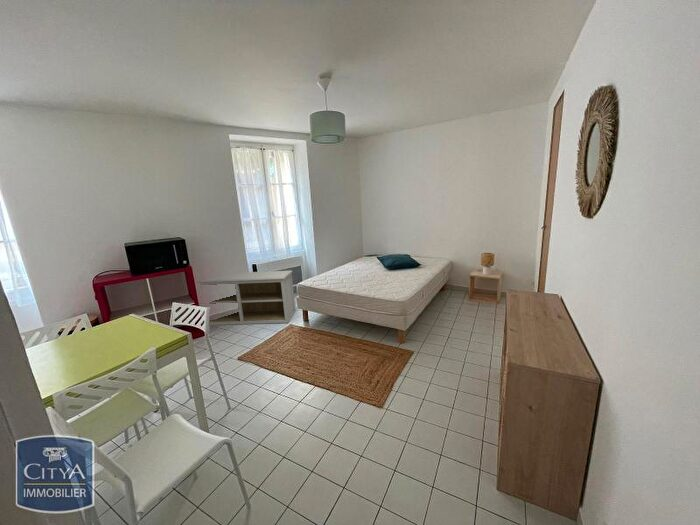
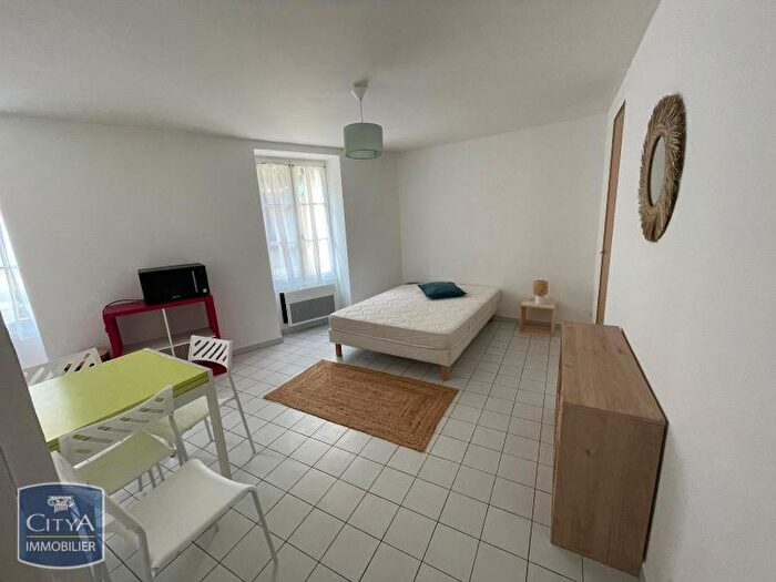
- storage cabinet [197,269,296,326]
